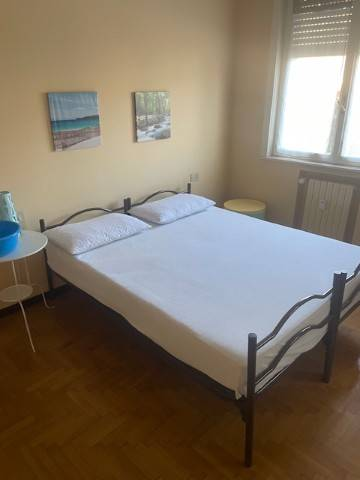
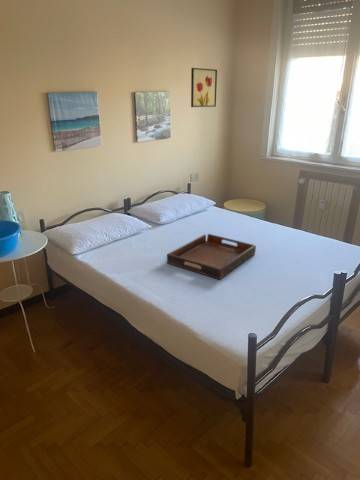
+ serving tray [166,233,257,281]
+ wall art [190,67,218,108]
